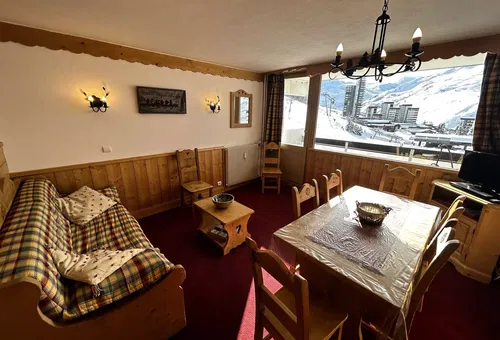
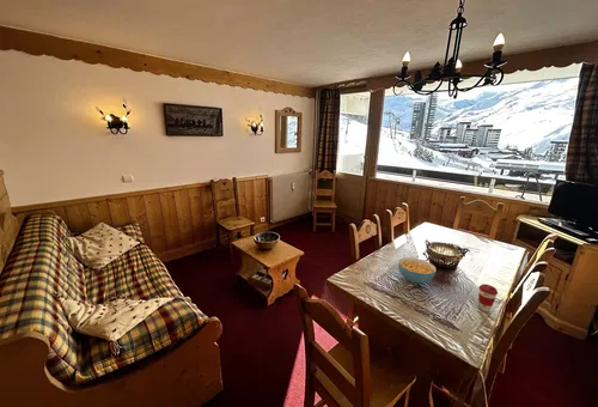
+ coffee cup [477,284,499,314]
+ cereal bowl [397,256,437,285]
